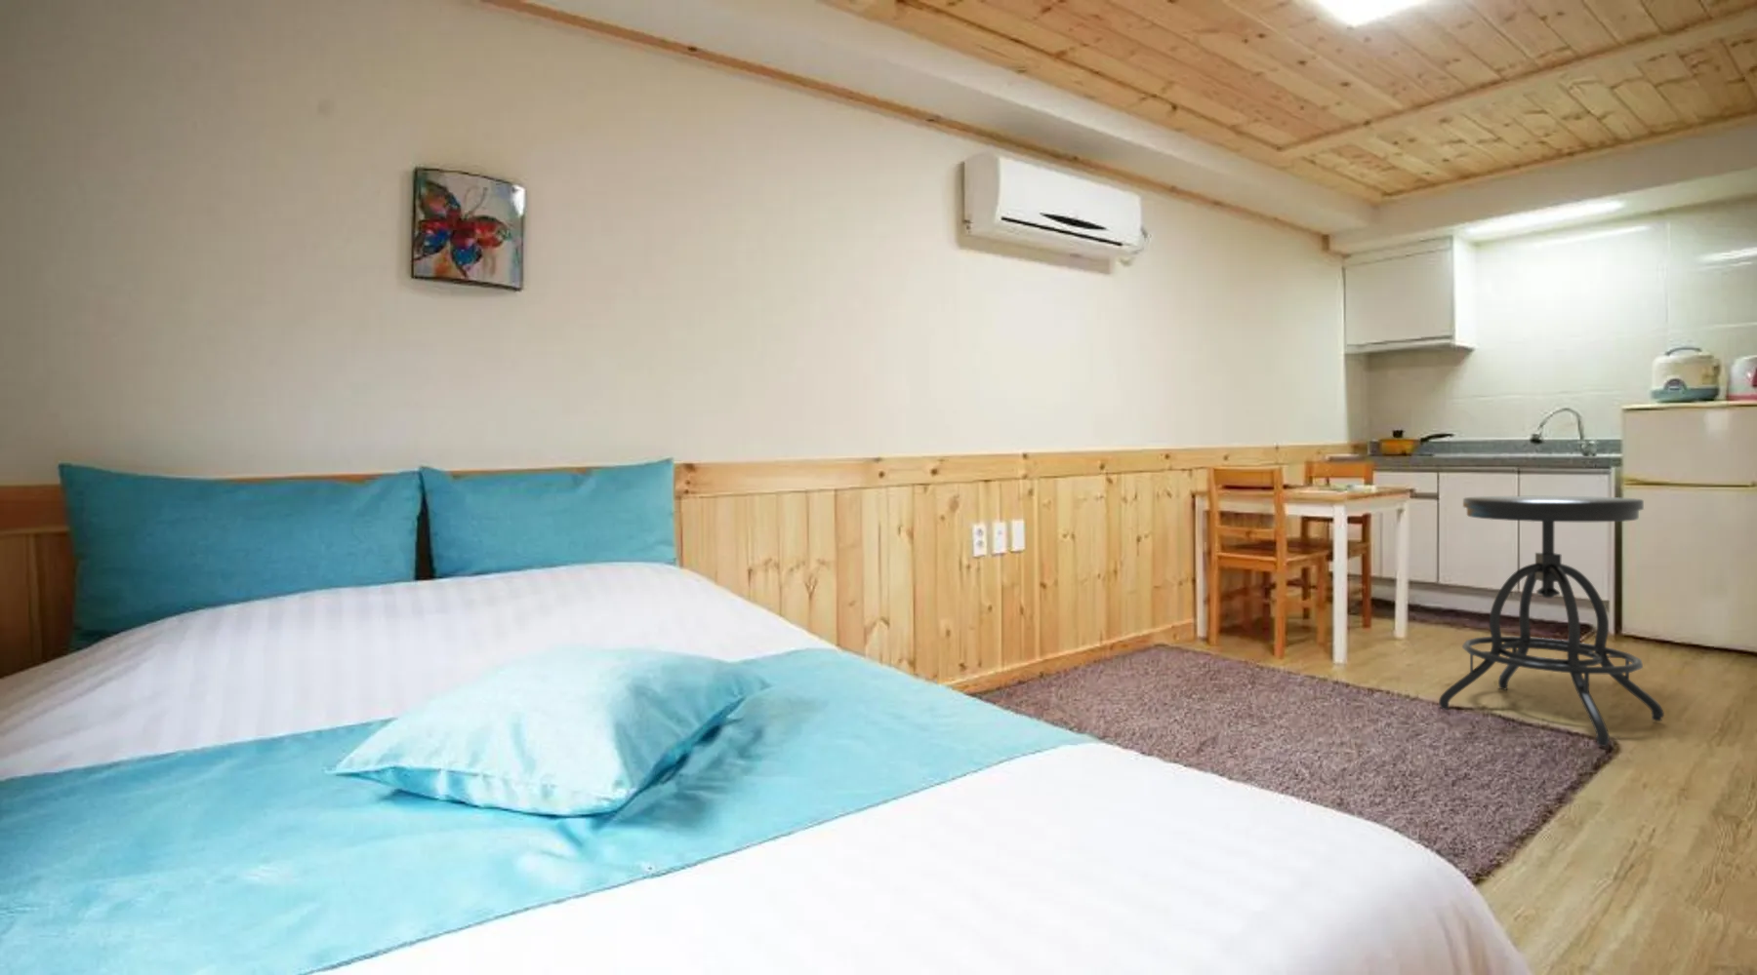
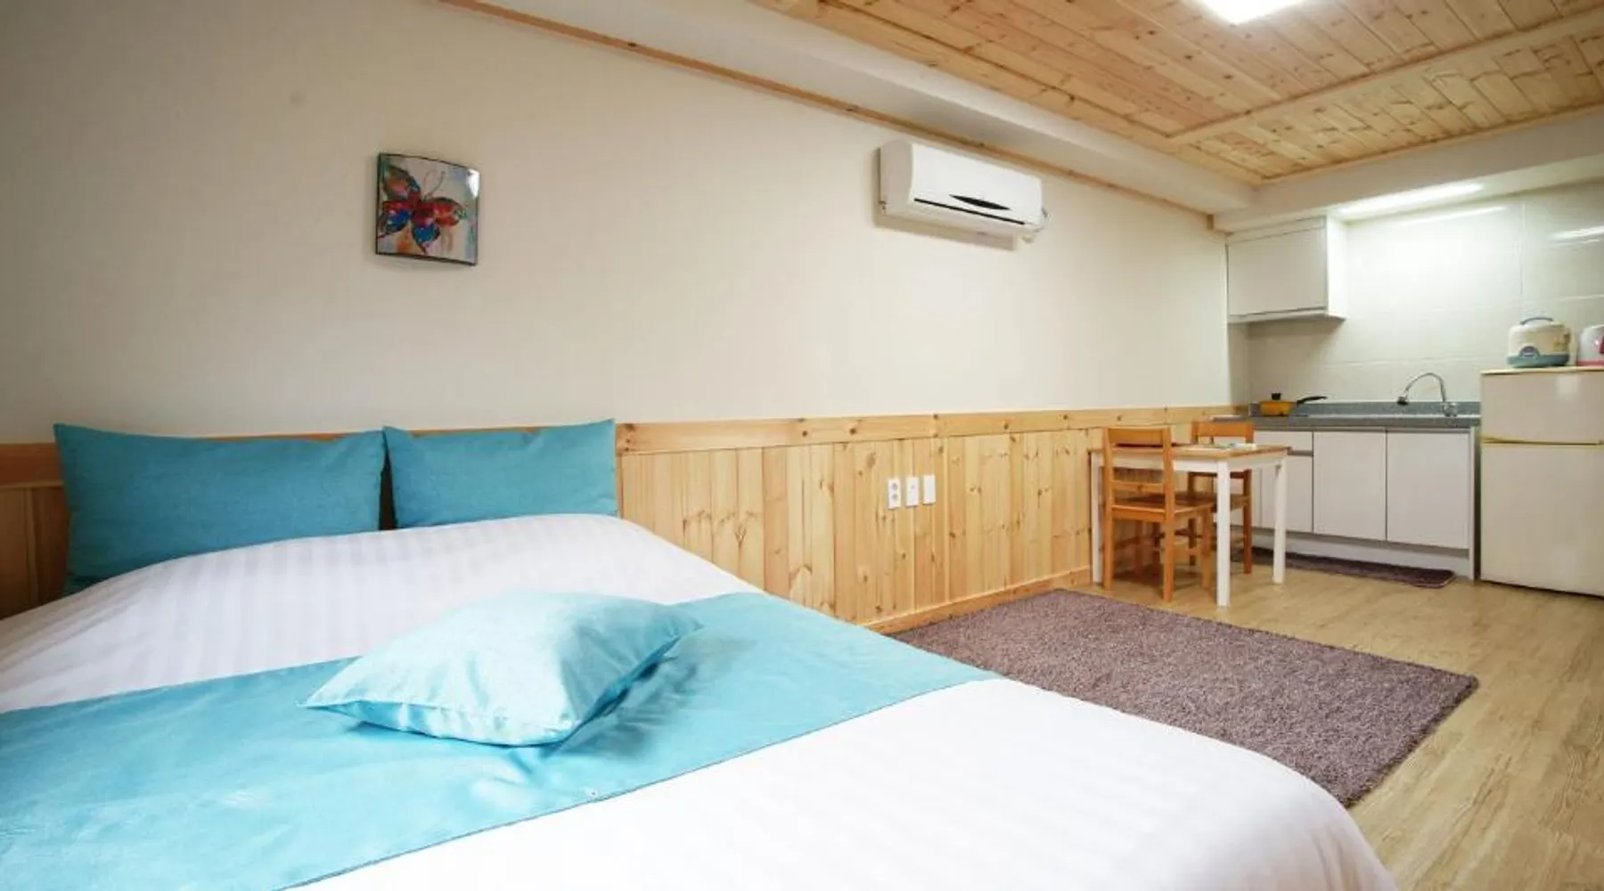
- stool [1437,495,1666,748]
